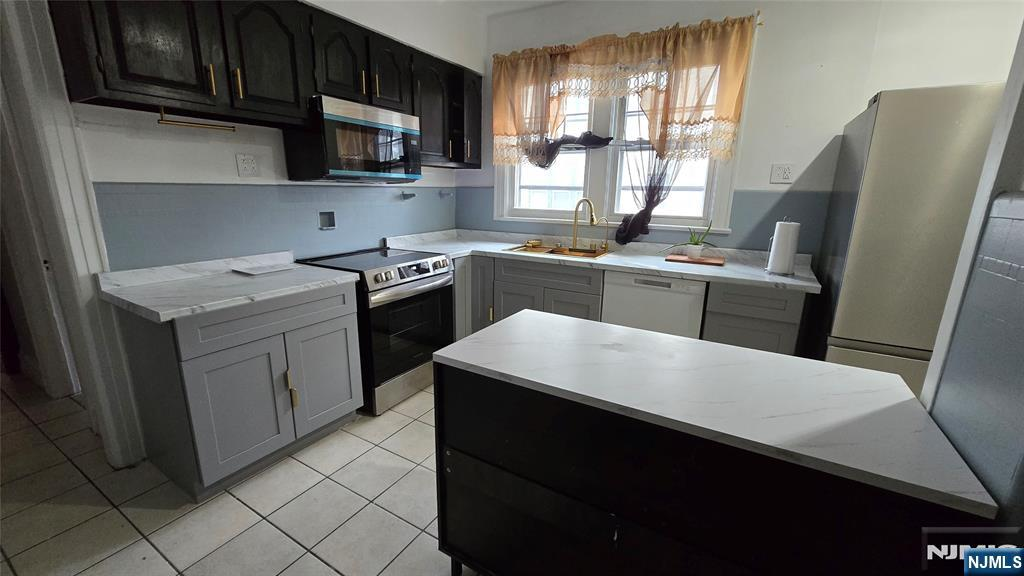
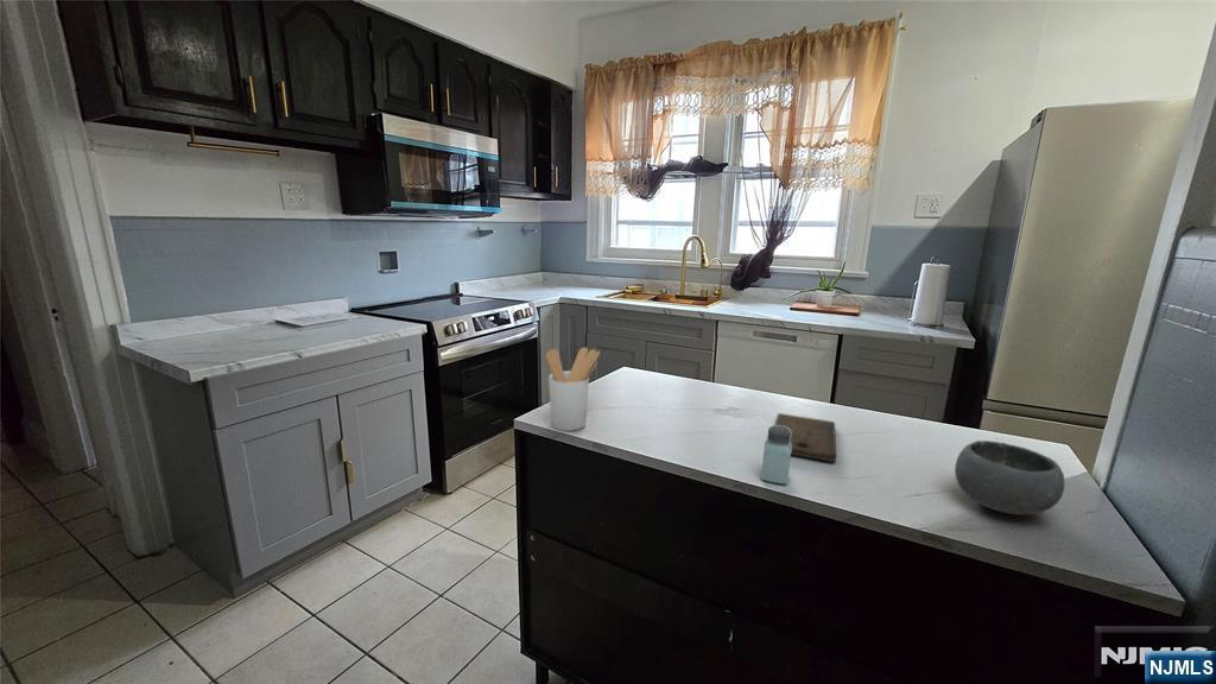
+ bowl [954,439,1065,515]
+ cutting board [773,412,837,463]
+ saltshaker [760,425,792,486]
+ utensil holder [545,347,601,432]
